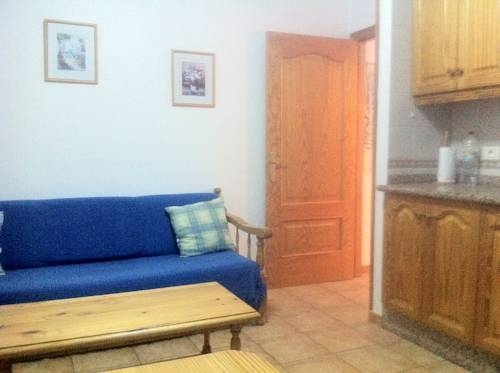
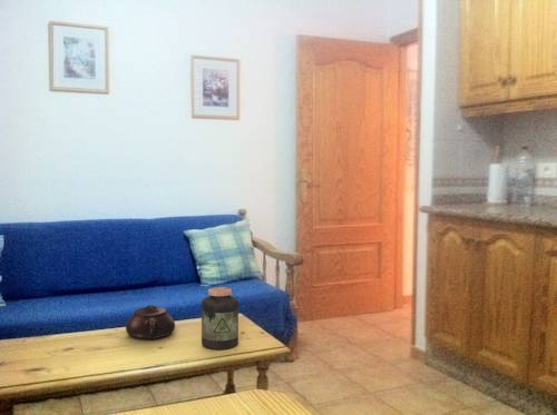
+ teapot [125,304,176,340]
+ jar [201,286,240,350]
